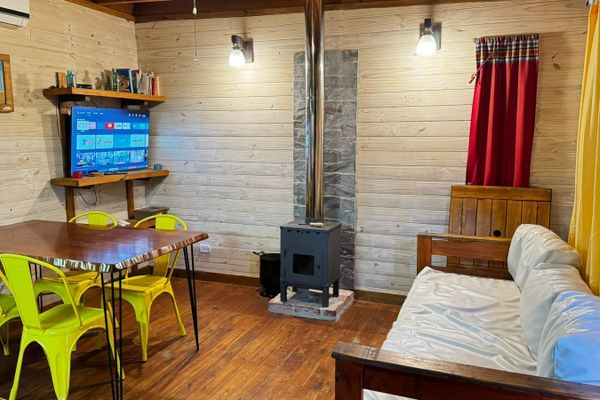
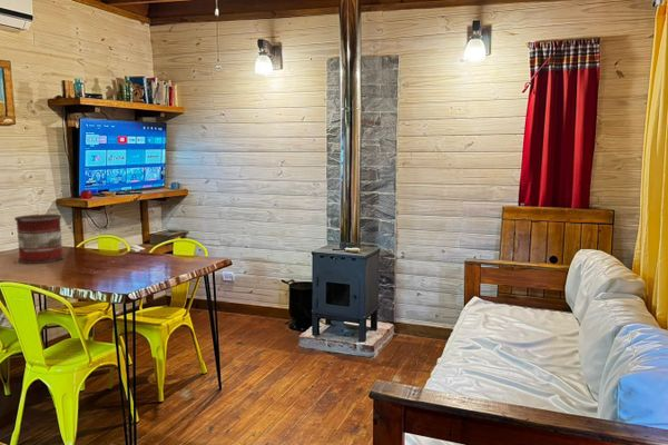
+ plant pot [13,214,66,265]
